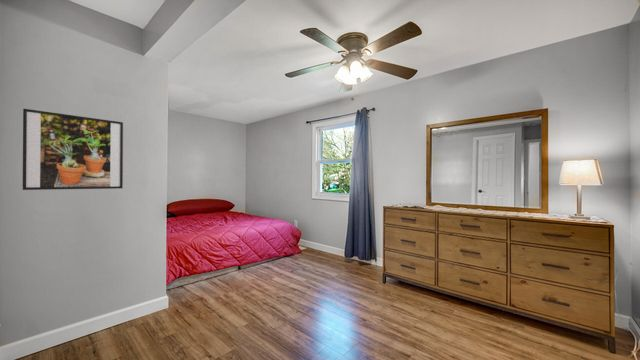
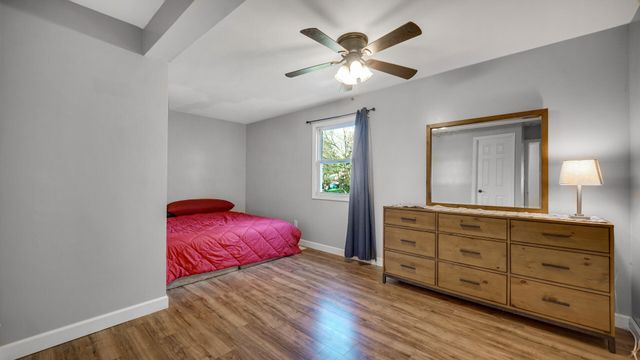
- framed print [22,108,124,191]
